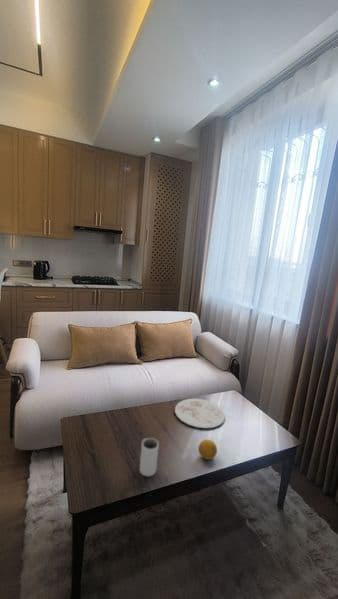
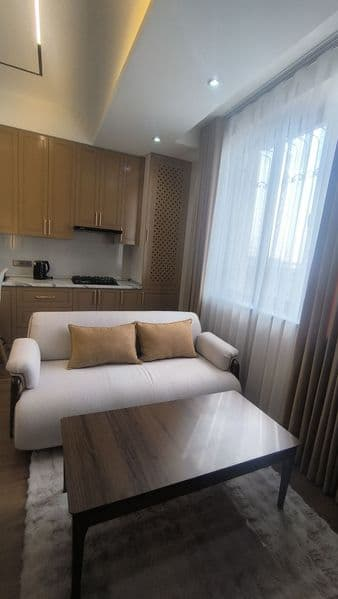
- mug [139,437,160,477]
- plate [174,398,226,429]
- fruit [198,438,218,461]
